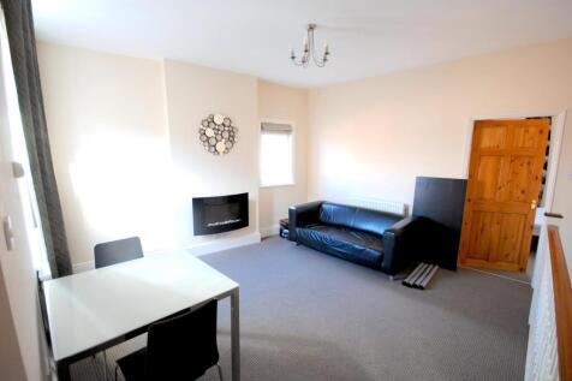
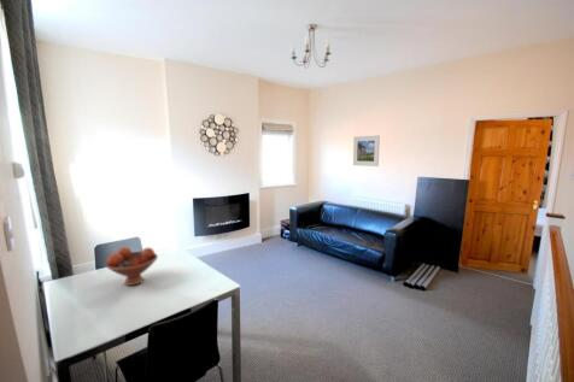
+ fruit bowl [105,246,159,287]
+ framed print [352,135,381,168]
